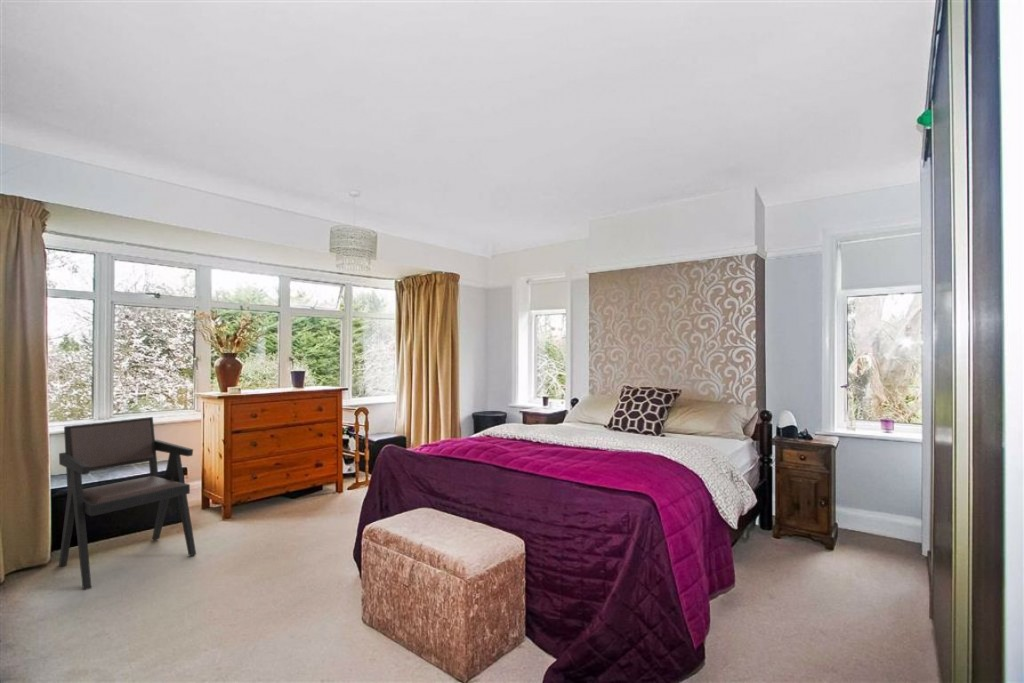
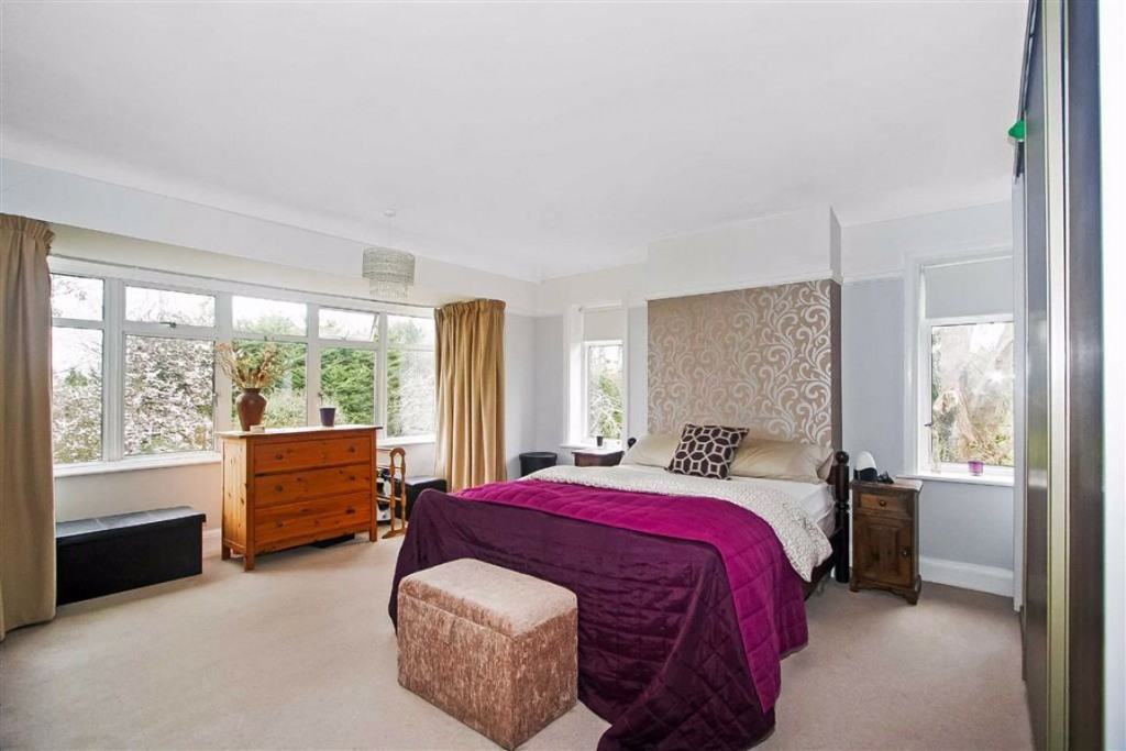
- armchair [58,416,197,591]
